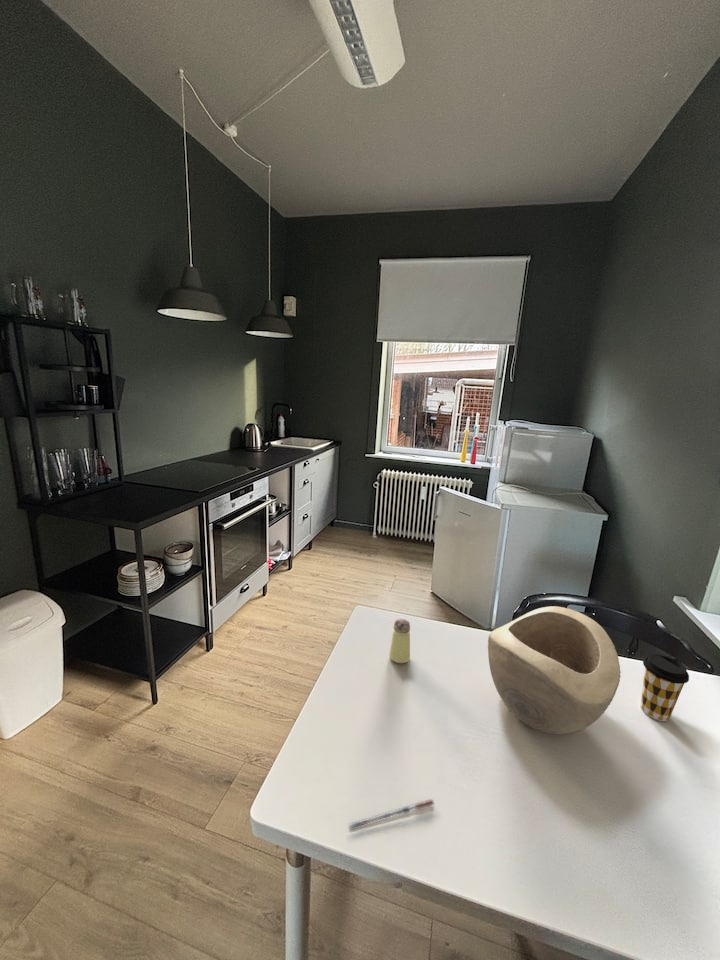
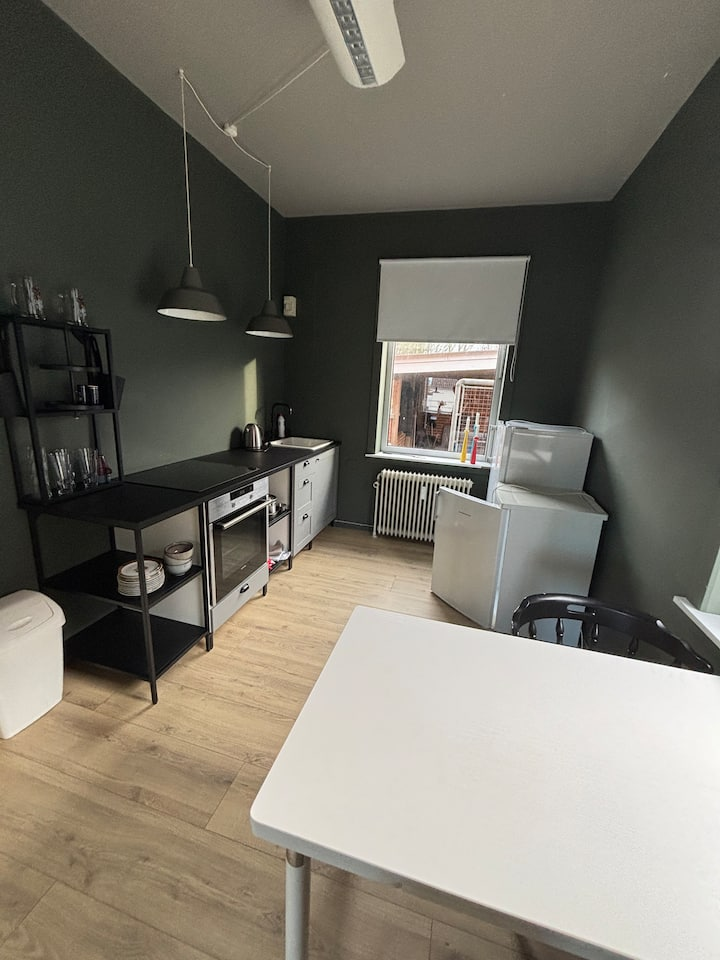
- saltshaker [388,618,411,664]
- decorative bowl [487,605,622,735]
- coffee cup [640,652,690,722]
- pen [348,798,435,831]
